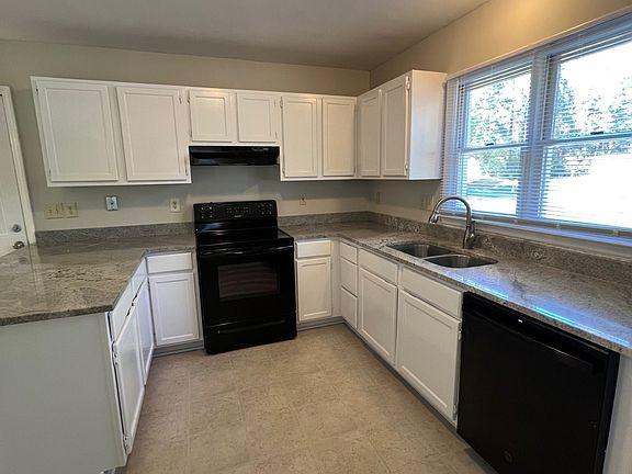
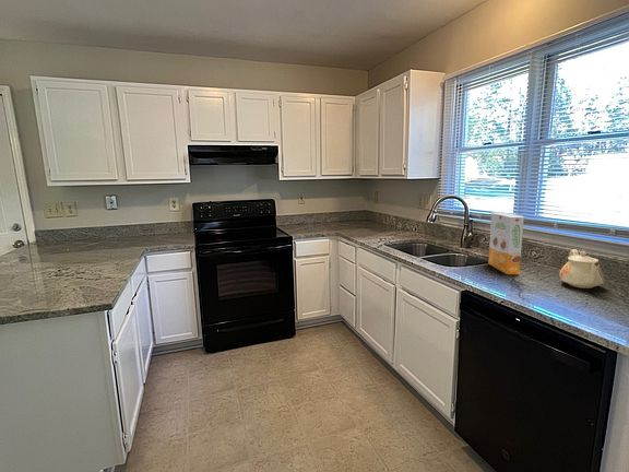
+ cereal box [487,211,525,275]
+ teapot [559,248,606,290]
